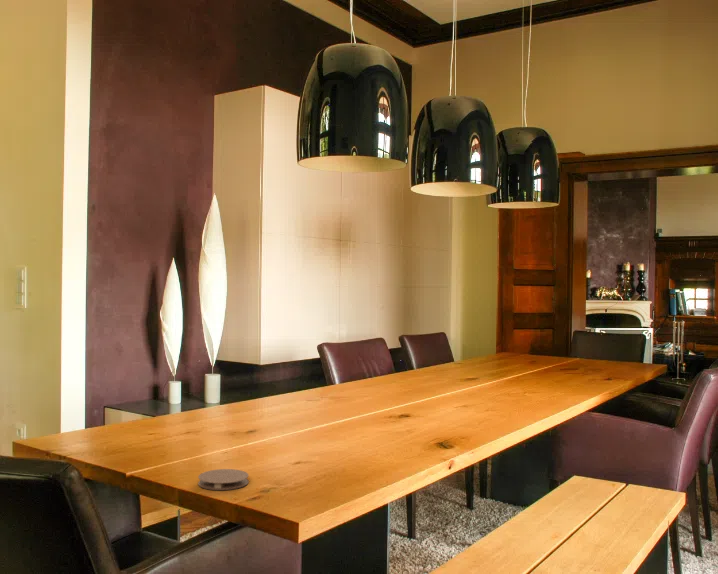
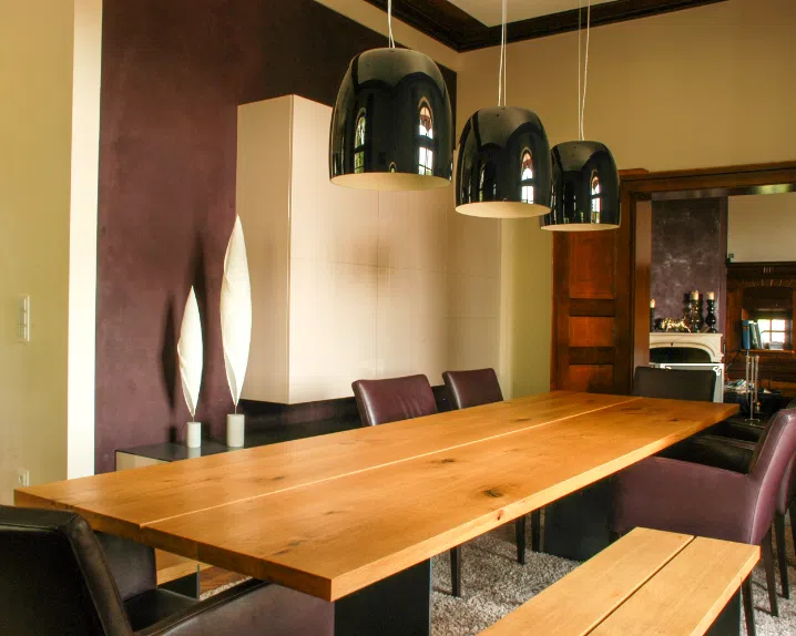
- coaster [197,468,250,491]
